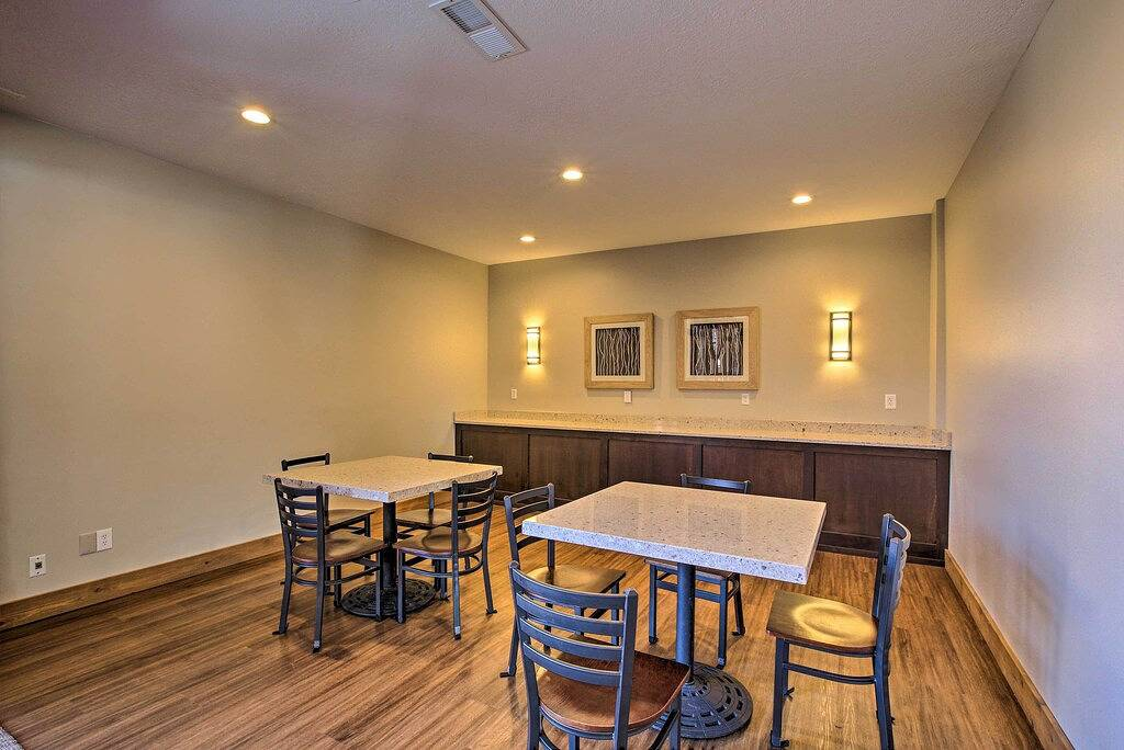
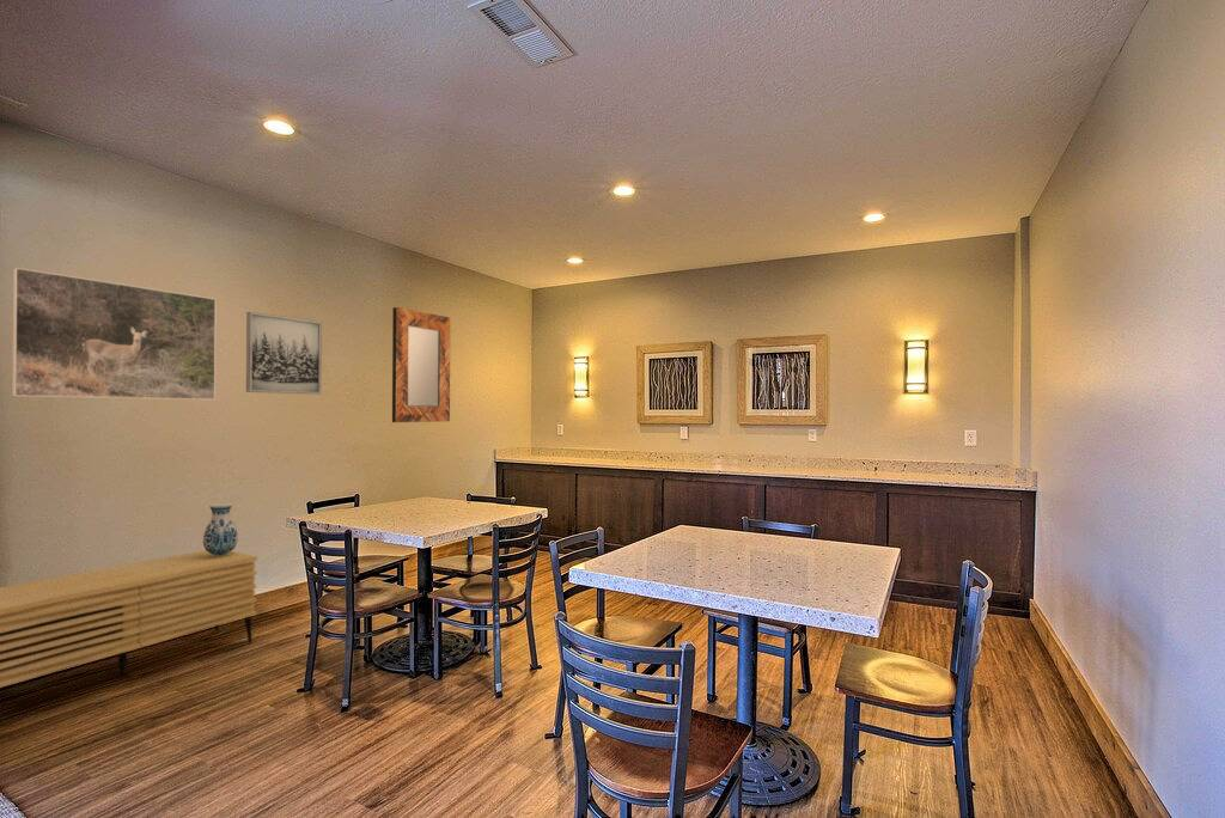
+ wall art [245,311,323,396]
+ vase [202,501,239,556]
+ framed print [11,267,217,401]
+ sideboard [0,549,258,689]
+ home mirror [391,306,451,423]
